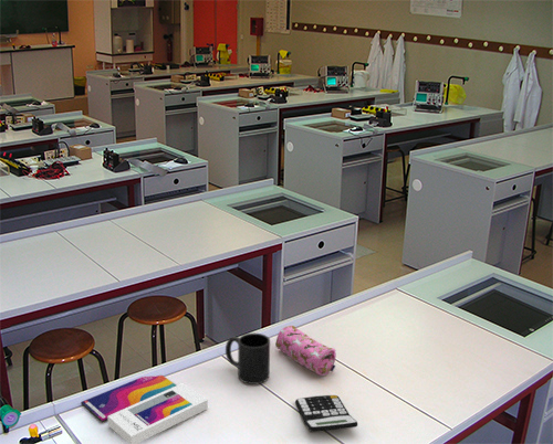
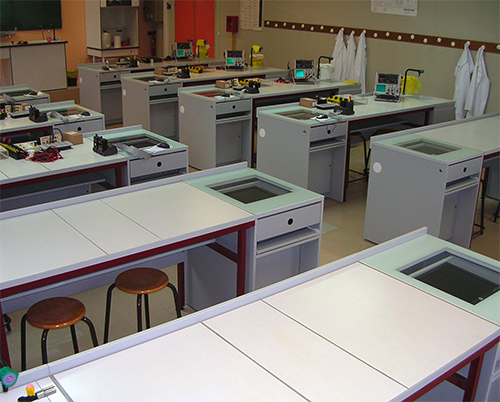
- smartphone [80,374,209,444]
- pencil case [274,325,337,377]
- mug [225,332,271,385]
- calculator [294,394,358,433]
